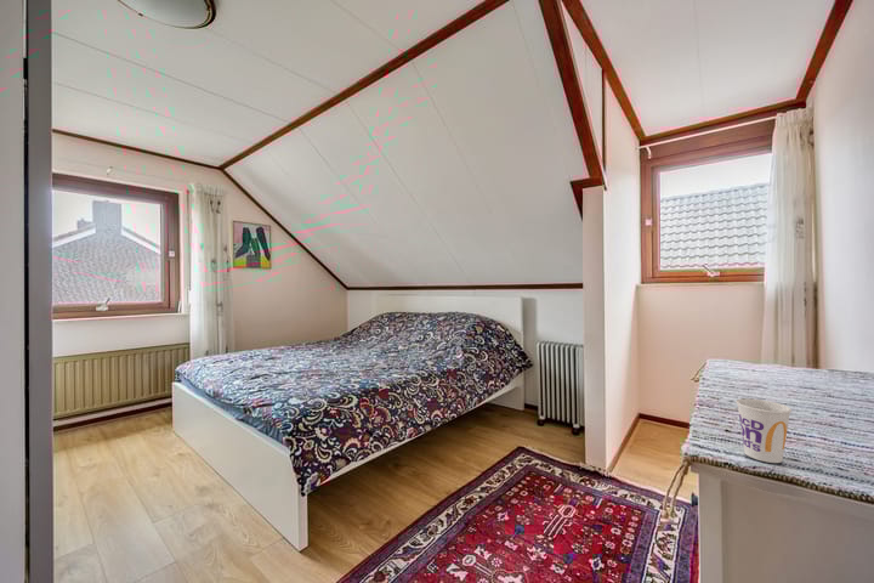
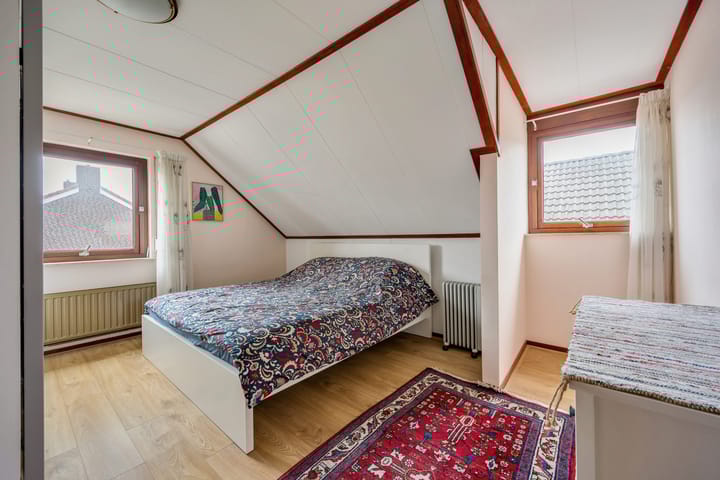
- cup [734,397,793,464]
